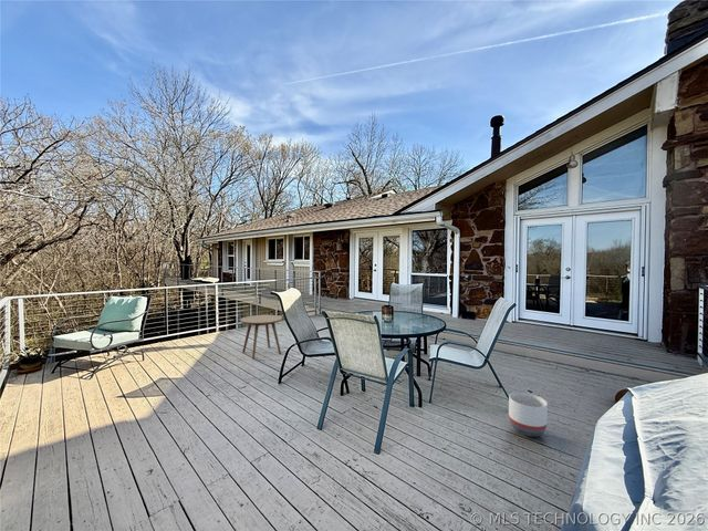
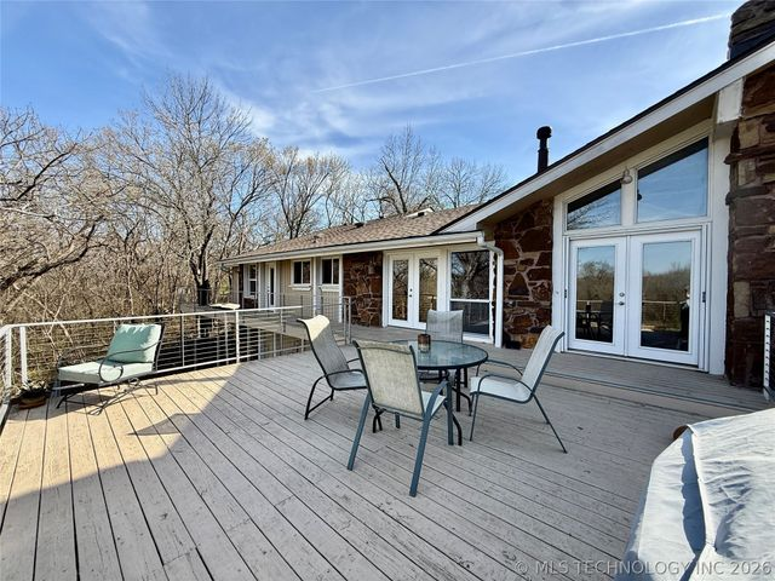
- side table [239,314,283,361]
- planter [508,392,549,438]
